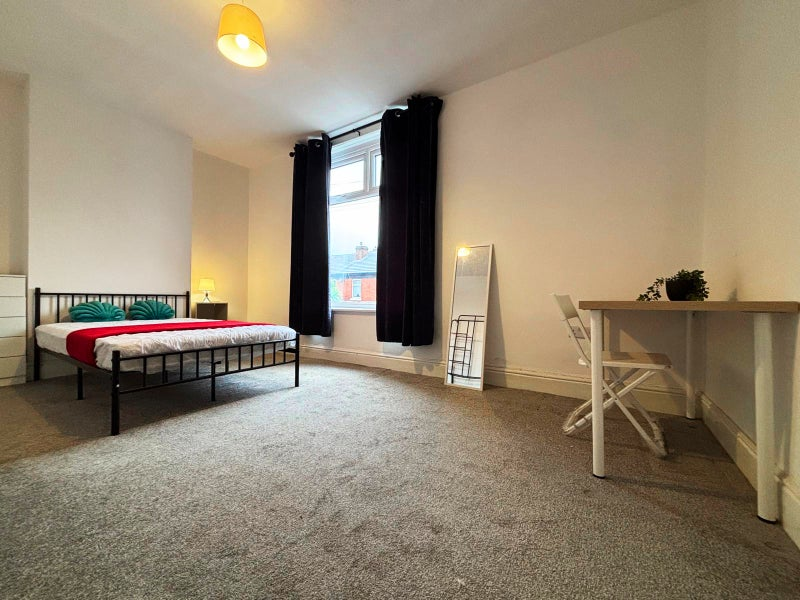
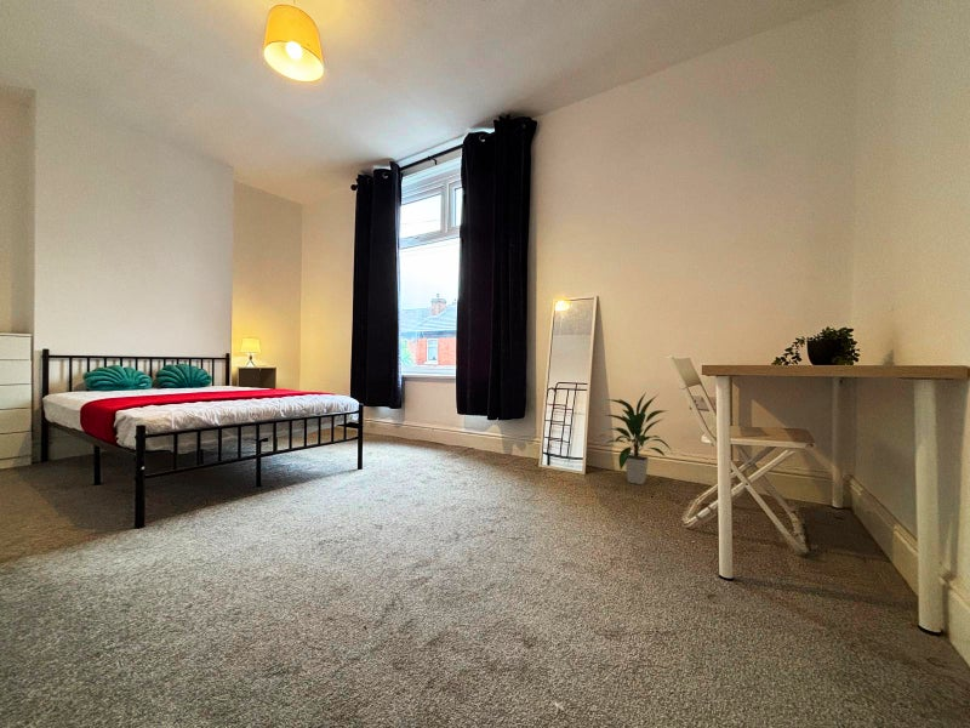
+ indoor plant [604,391,673,485]
